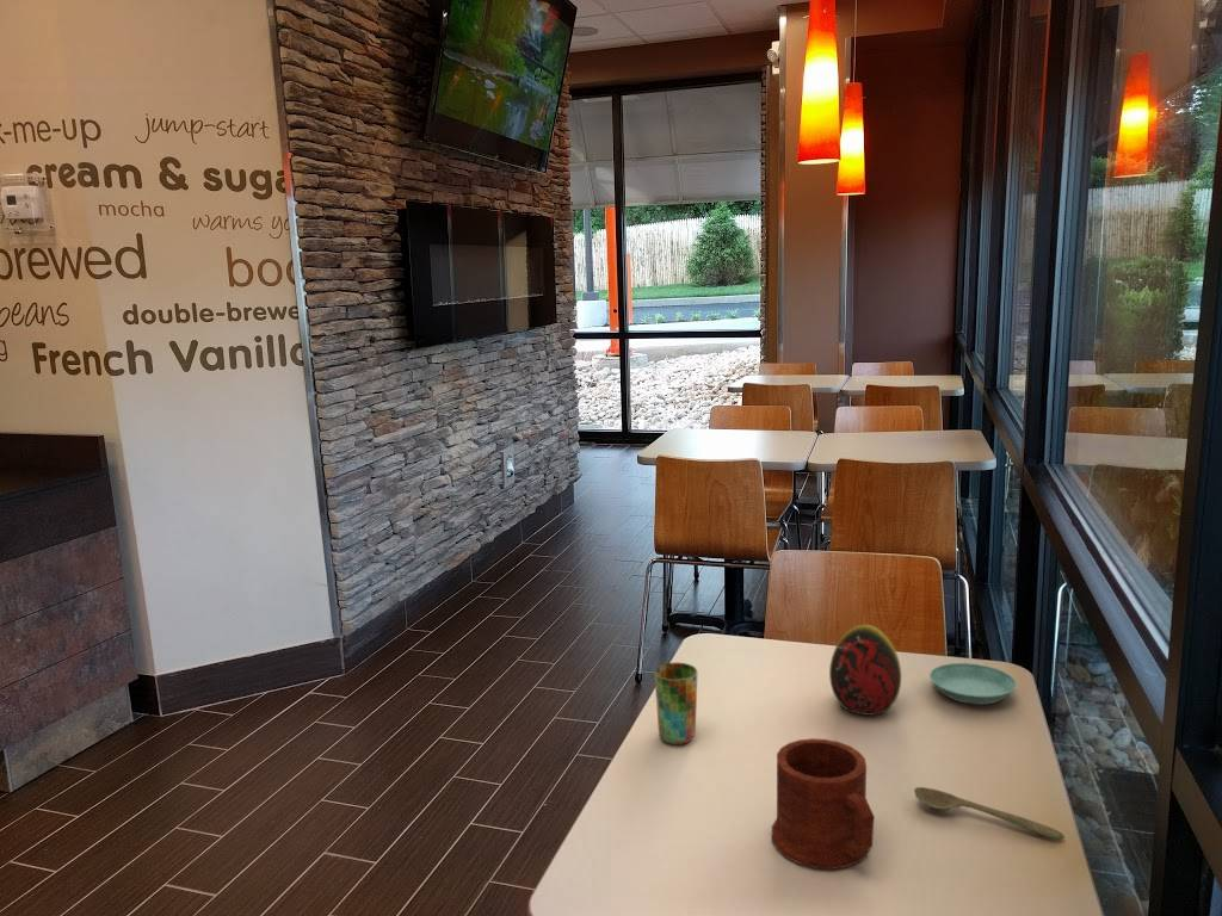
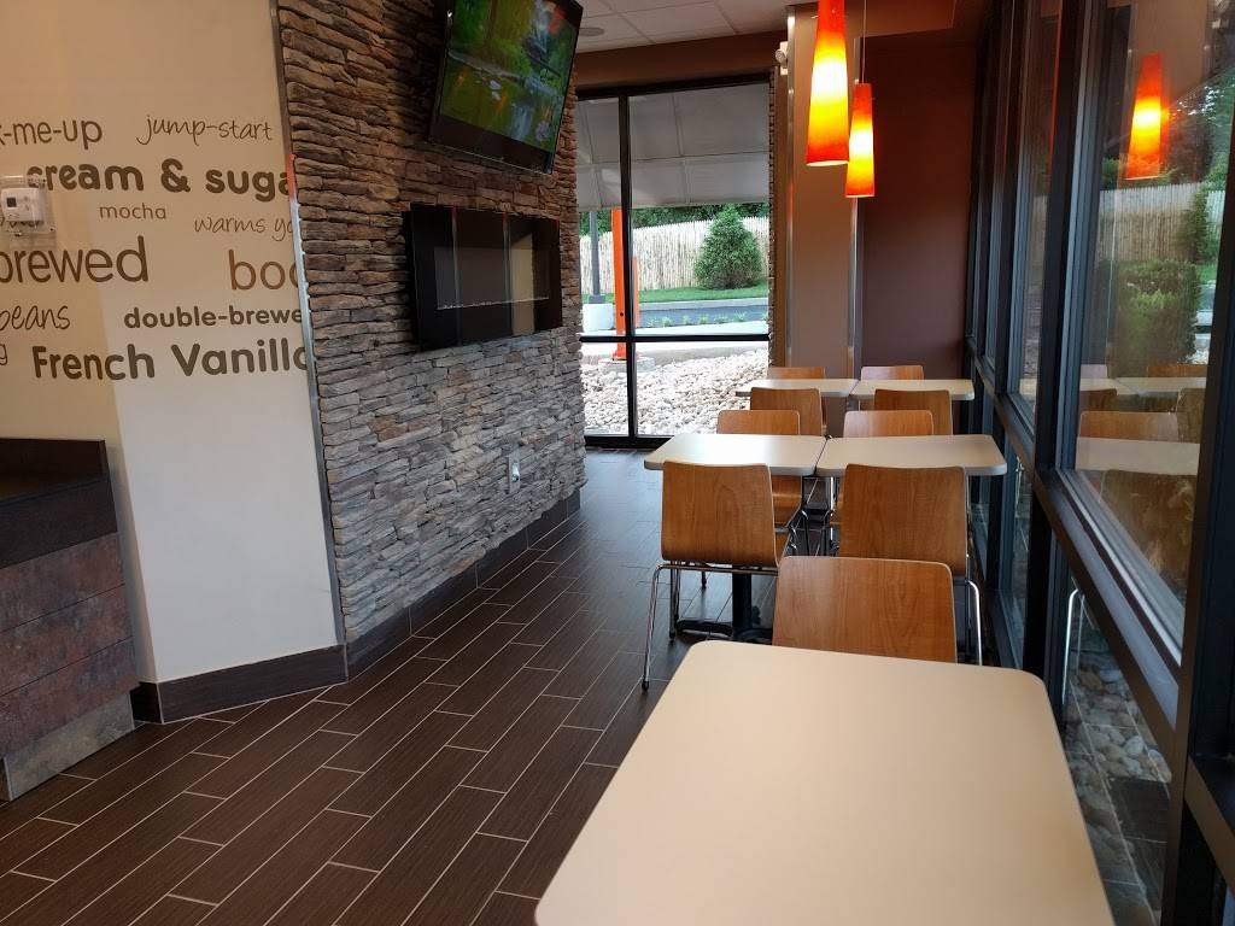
- cup [653,662,699,745]
- decorative egg [828,624,902,717]
- saucer [928,662,1018,705]
- mug [771,737,875,871]
- spoon [913,786,1066,841]
